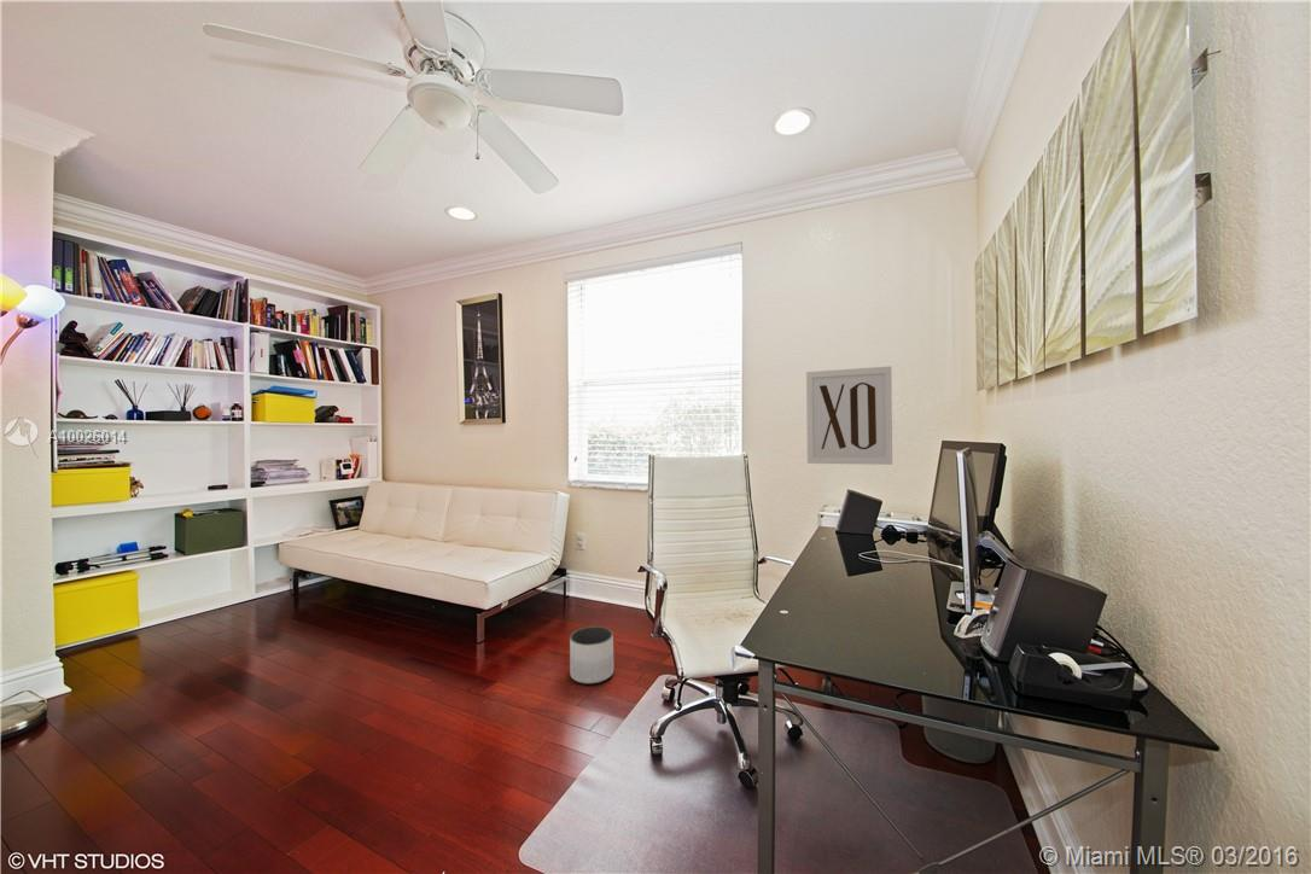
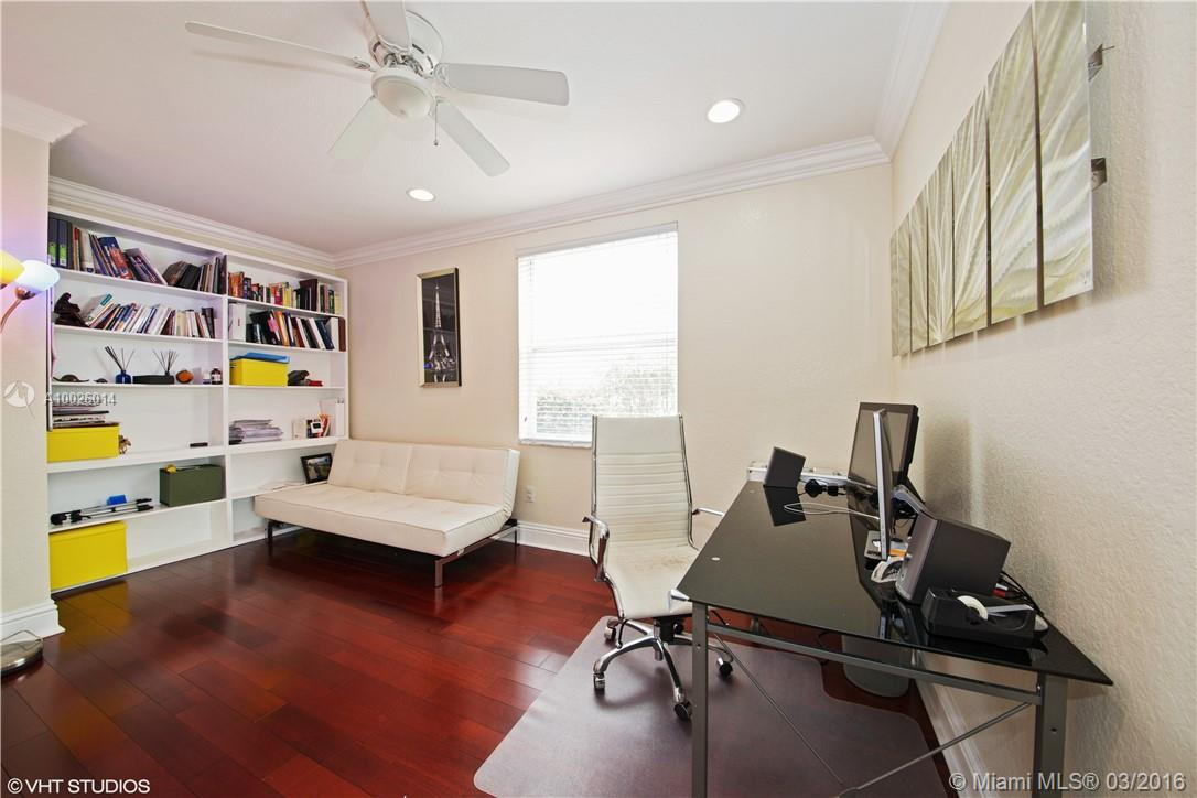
- wall art [805,366,893,466]
- planter [569,625,614,686]
